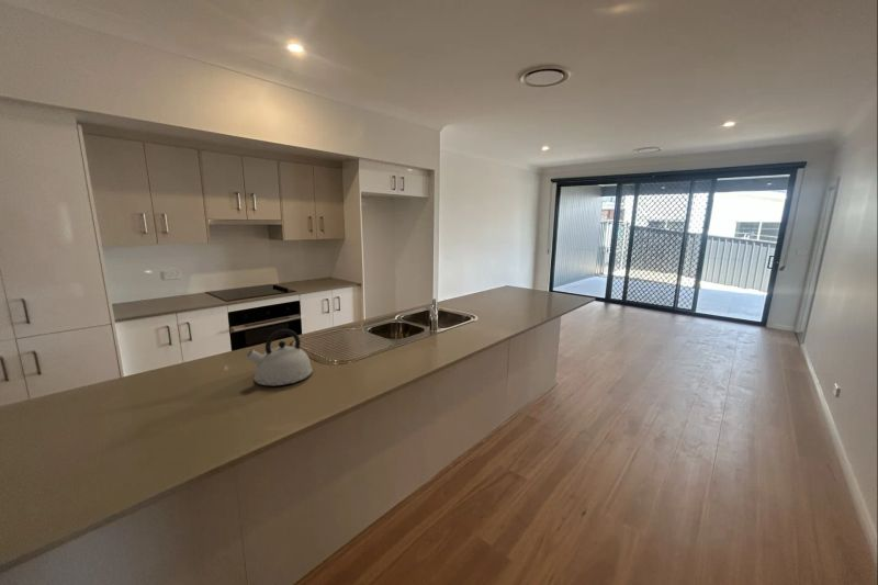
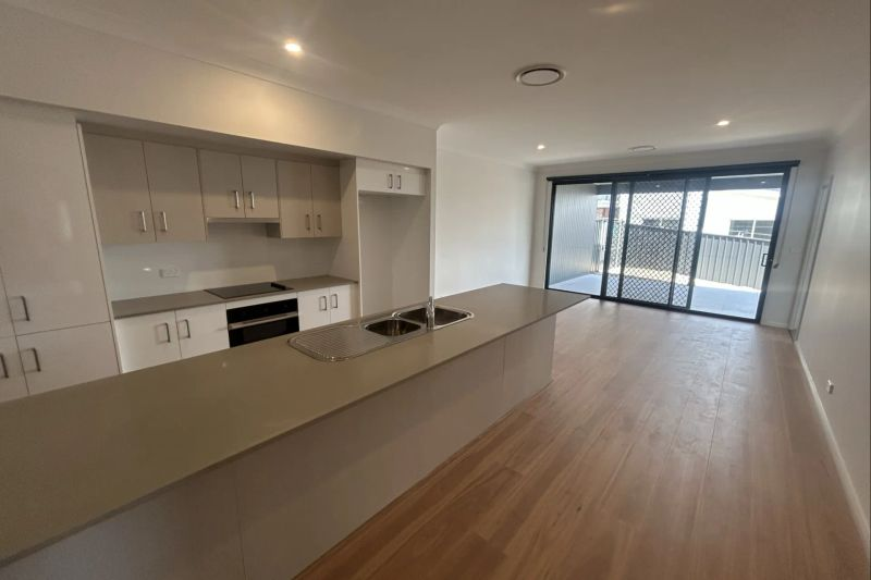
- kettle [245,328,314,386]
